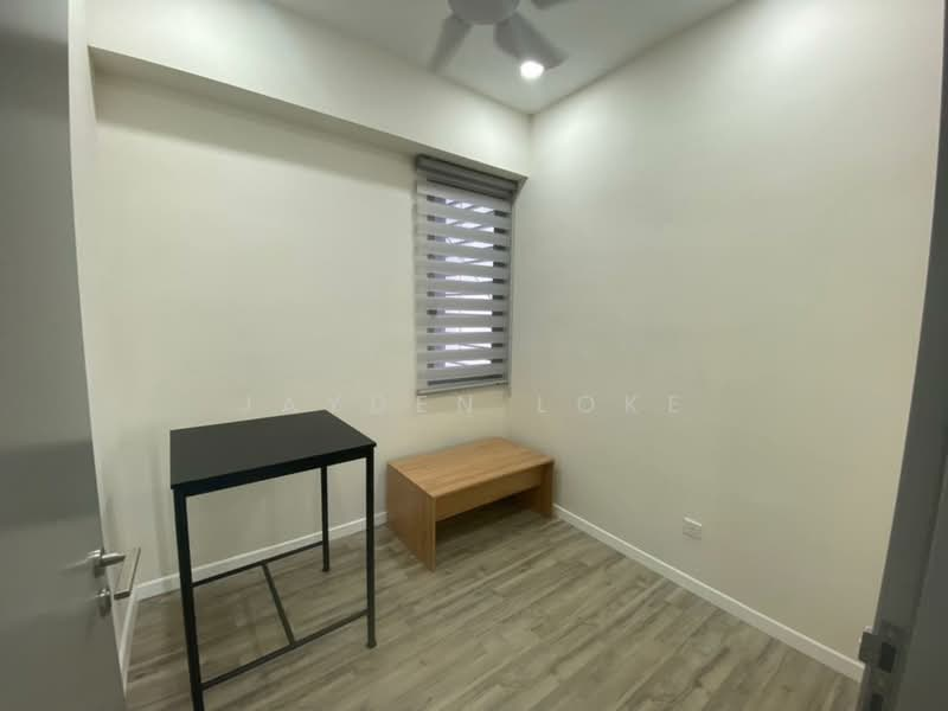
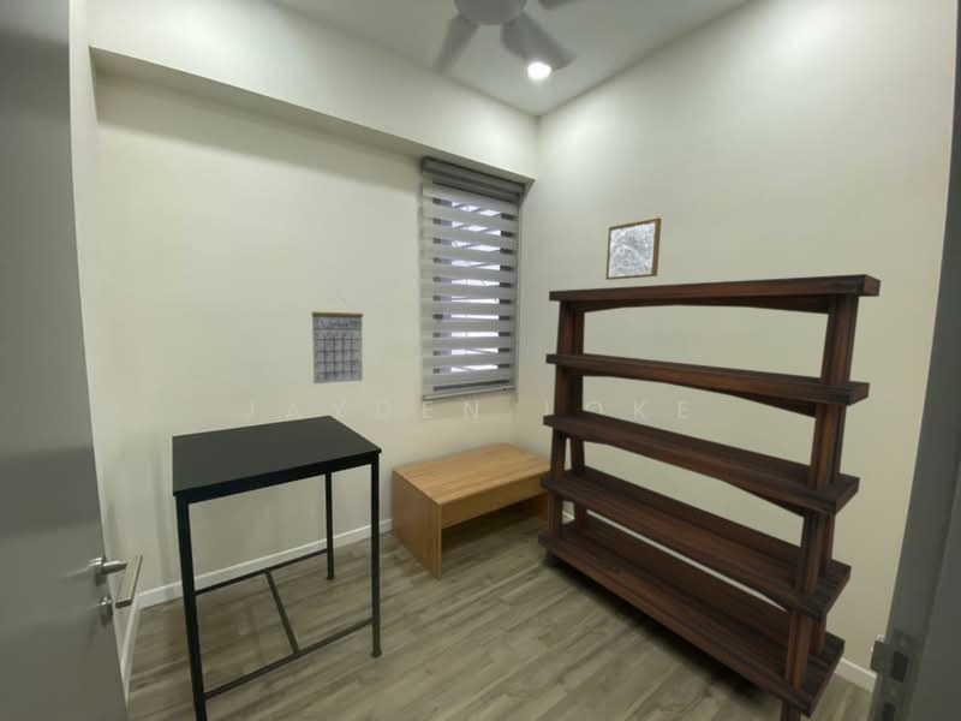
+ bookshelf [537,273,882,721]
+ calendar [311,294,364,385]
+ wall art [604,216,662,281]
